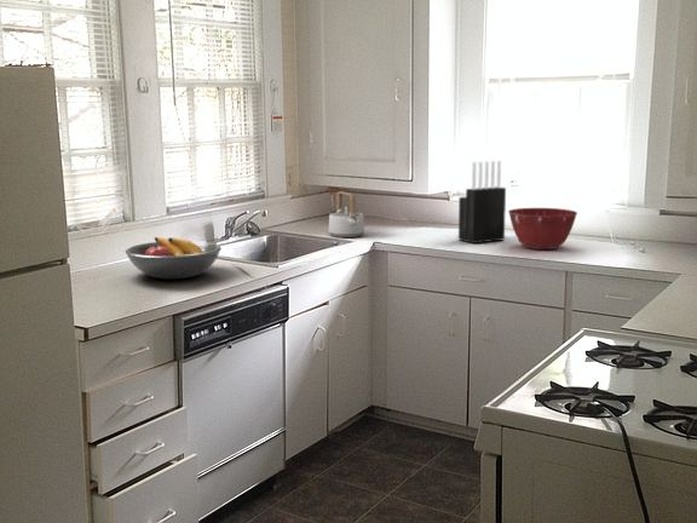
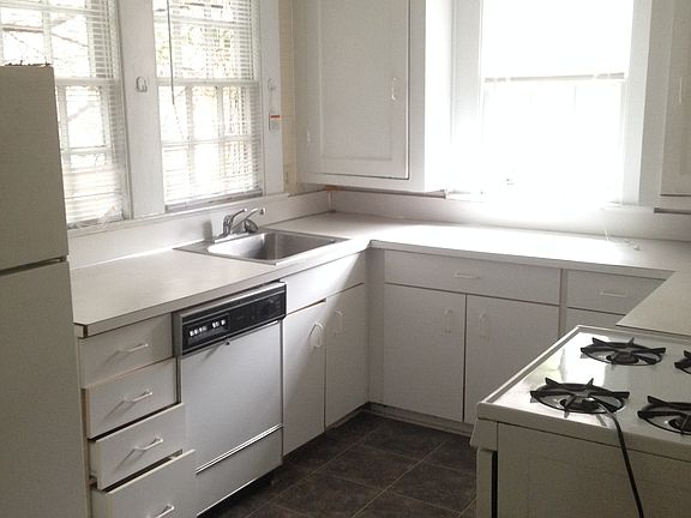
- mixing bowl [507,207,578,251]
- fruit bowl [125,236,223,280]
- knife block [457,160,507,245]
- teapot [328,190,365,238]
